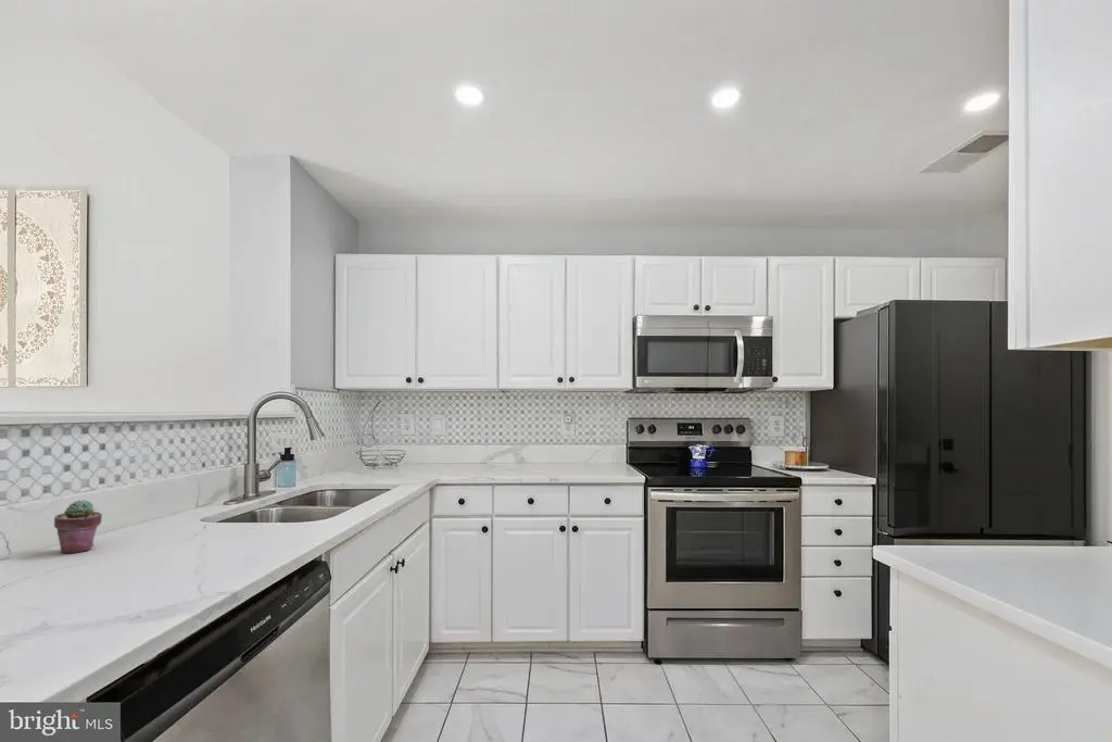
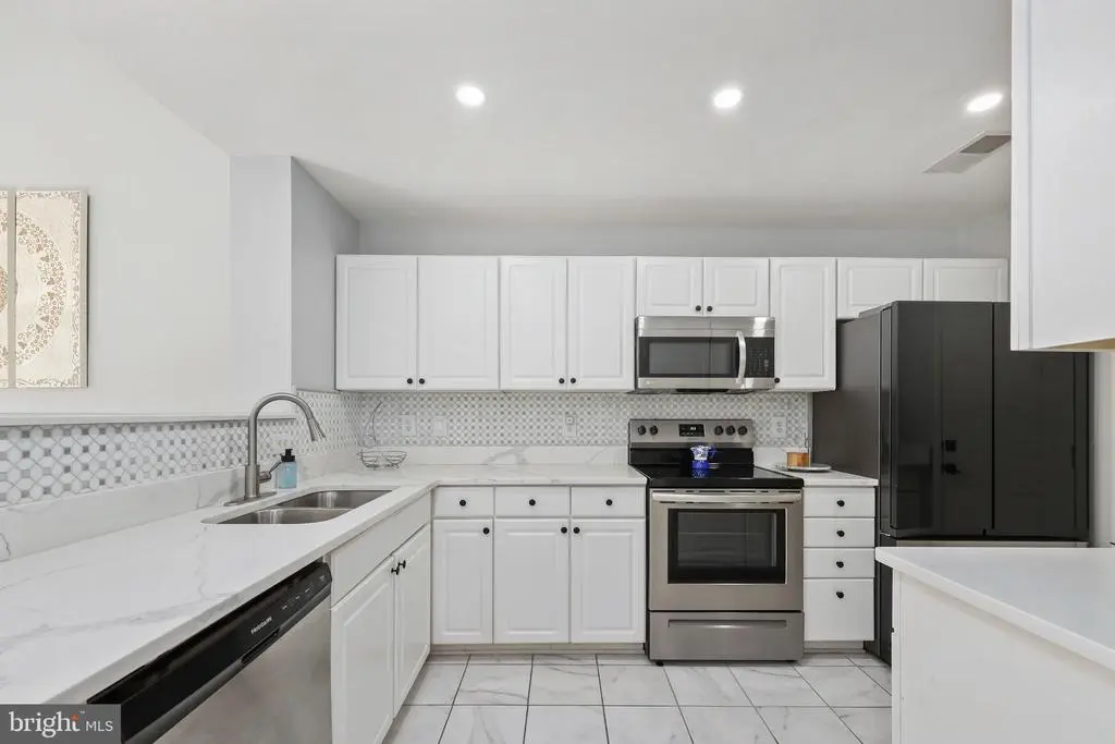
- potted succulent [53,499,103,554]
